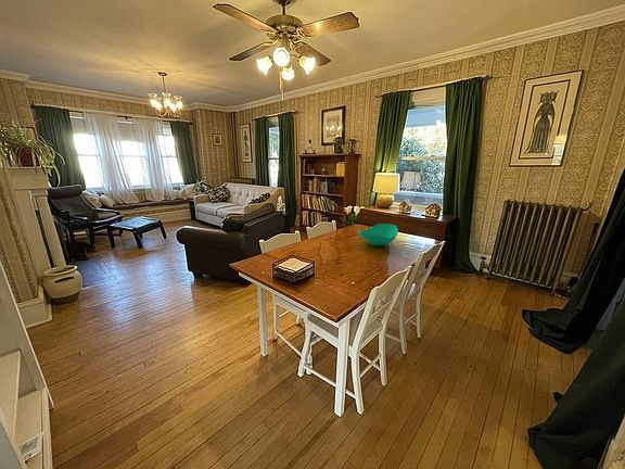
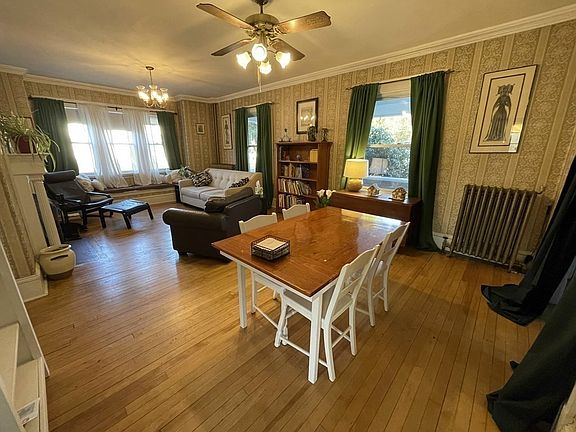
- table top decor [357,223,399,246]
